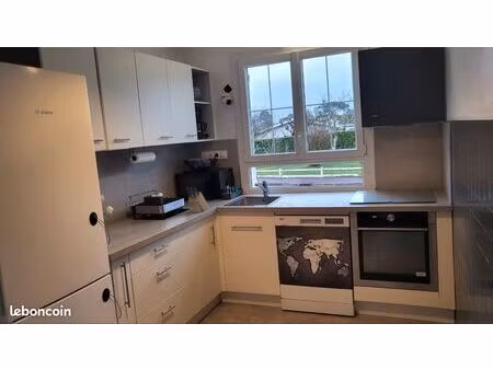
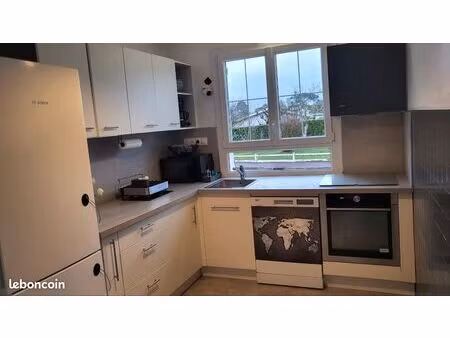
- knife block [186,186,210,213]
